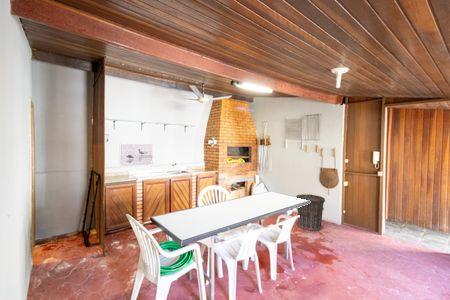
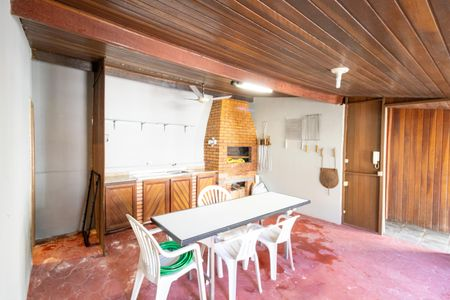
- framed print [119,143,154,167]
- trash can [295,193,326,232]
